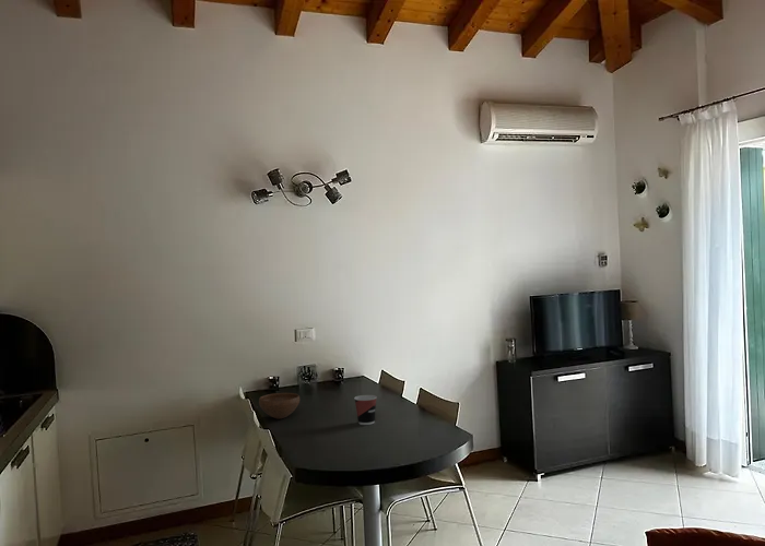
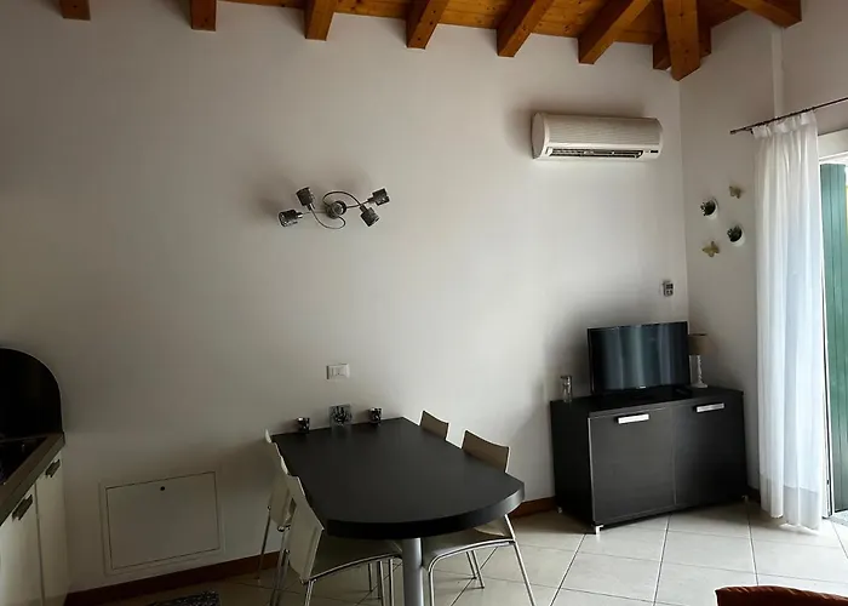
- bowl [258,392,301,420]
- cup [353,394,378,426]
